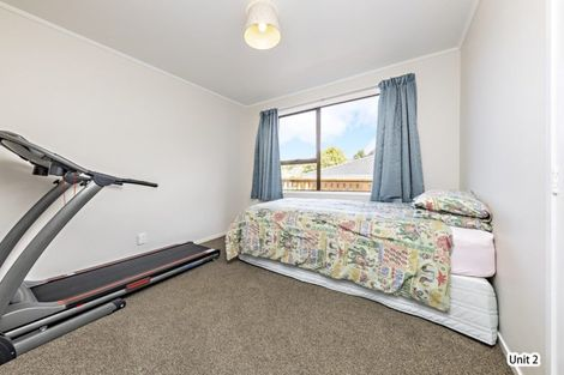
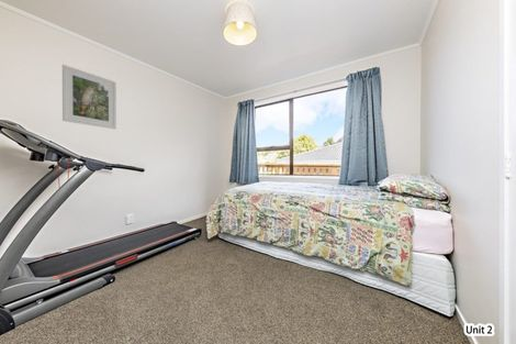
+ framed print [61,64,117,130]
